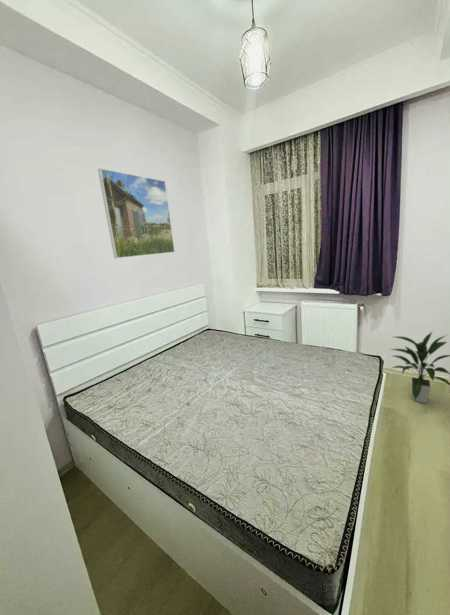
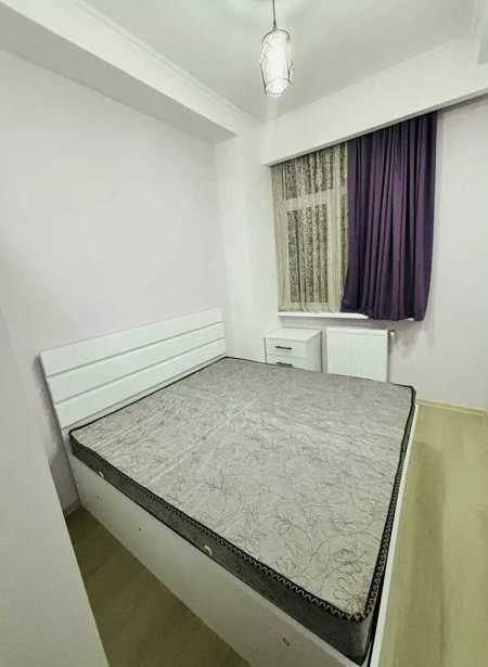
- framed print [97,167,176,259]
- indoor plant [388,331,450,404]
